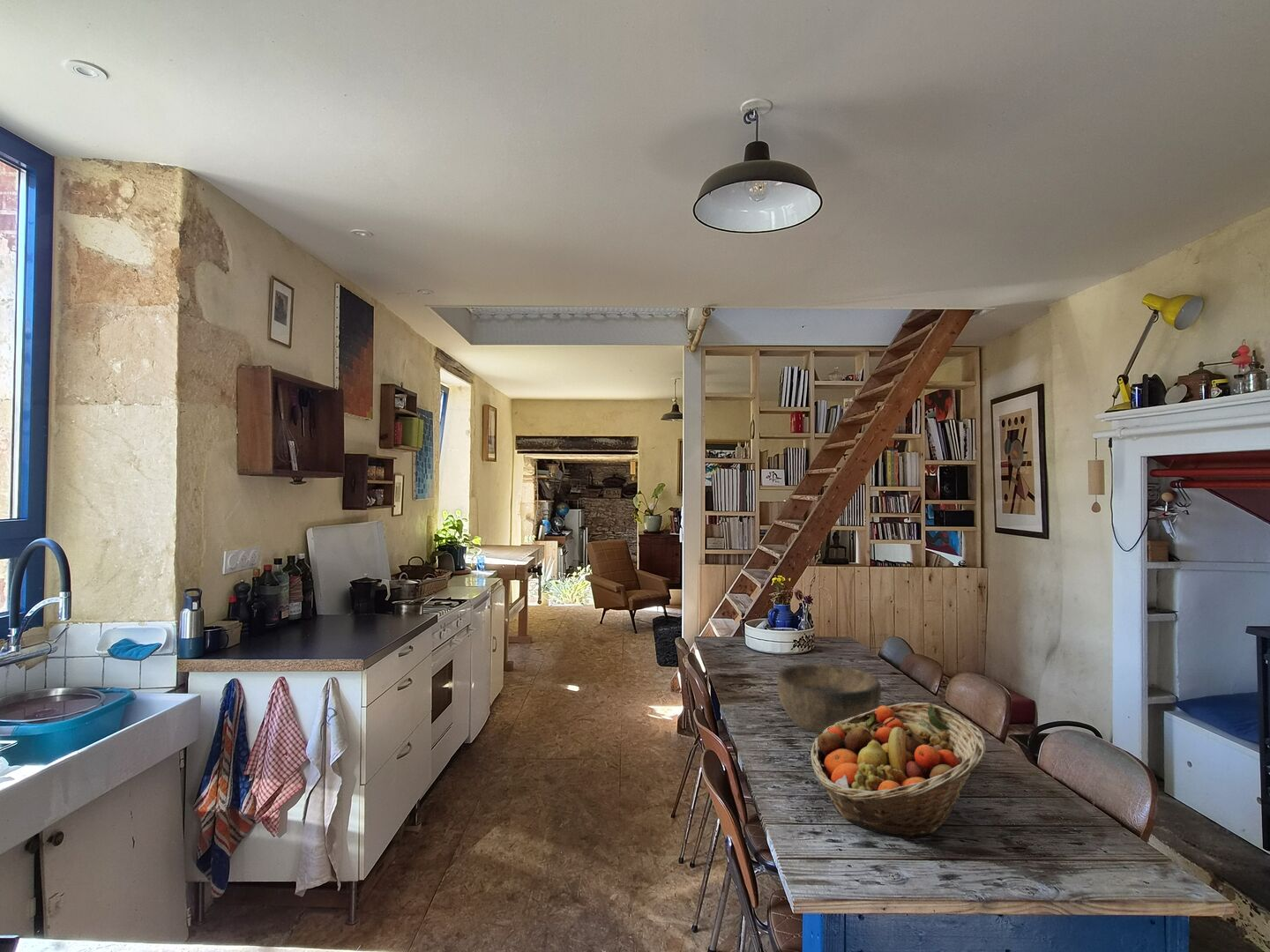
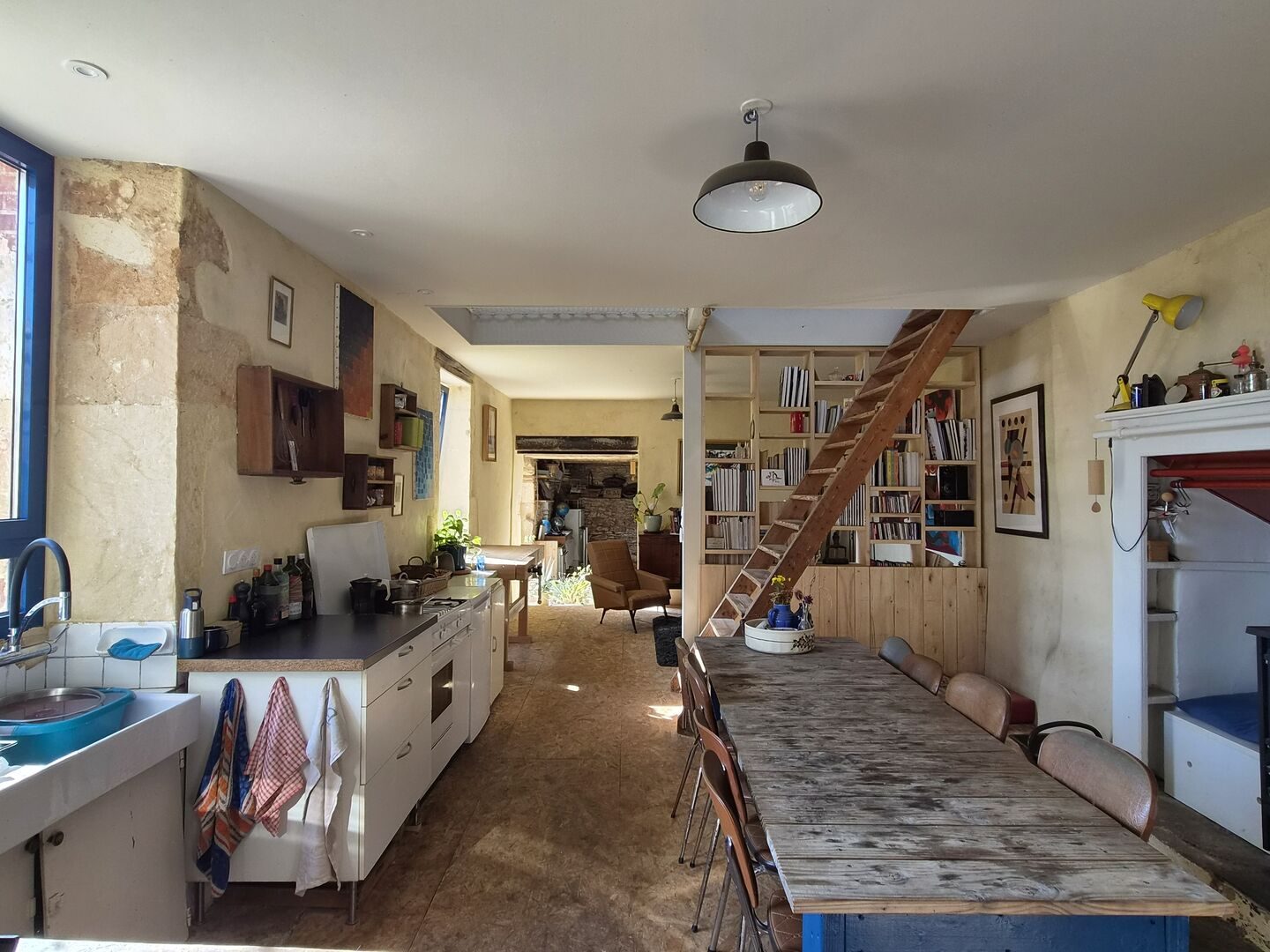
- bowl [776,663,882,733]
- fruit basket [810,702,987,841]
